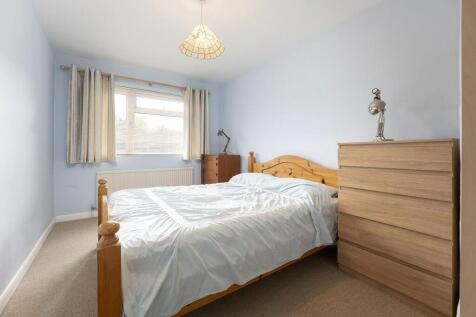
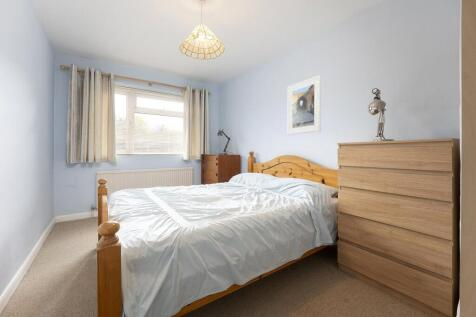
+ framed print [287,74,322,136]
